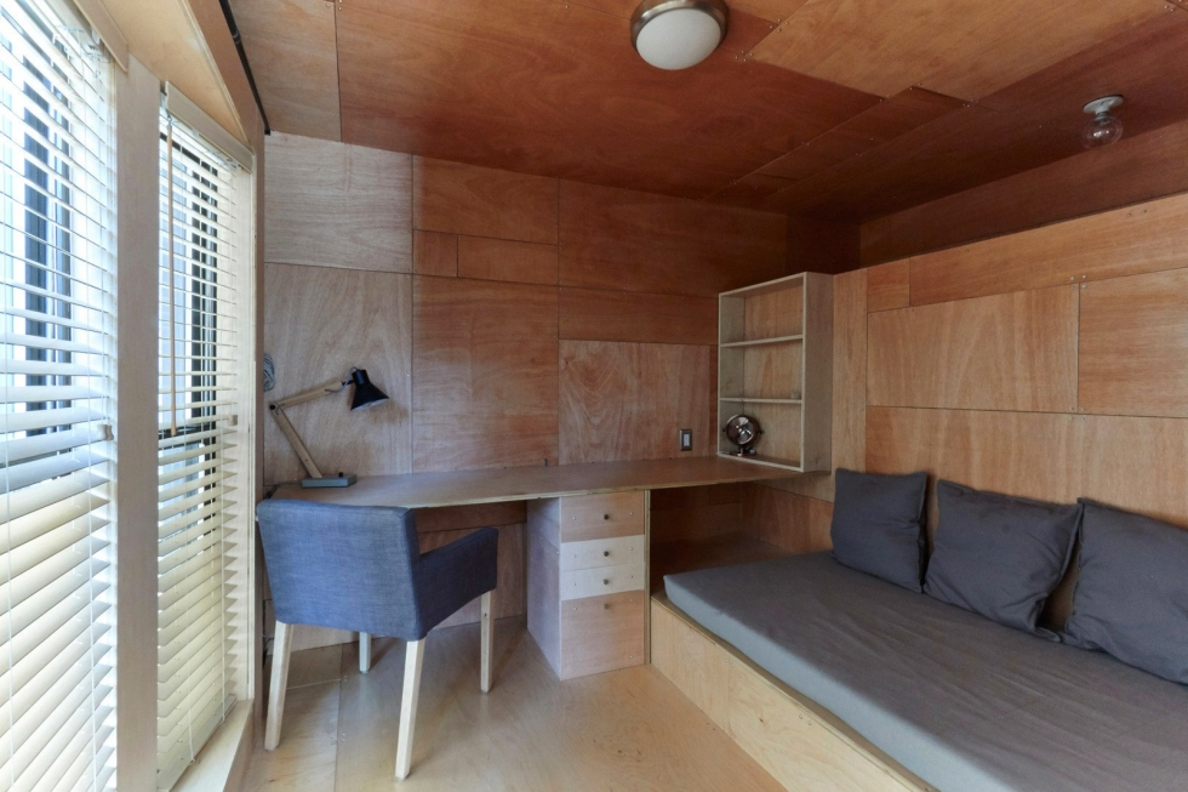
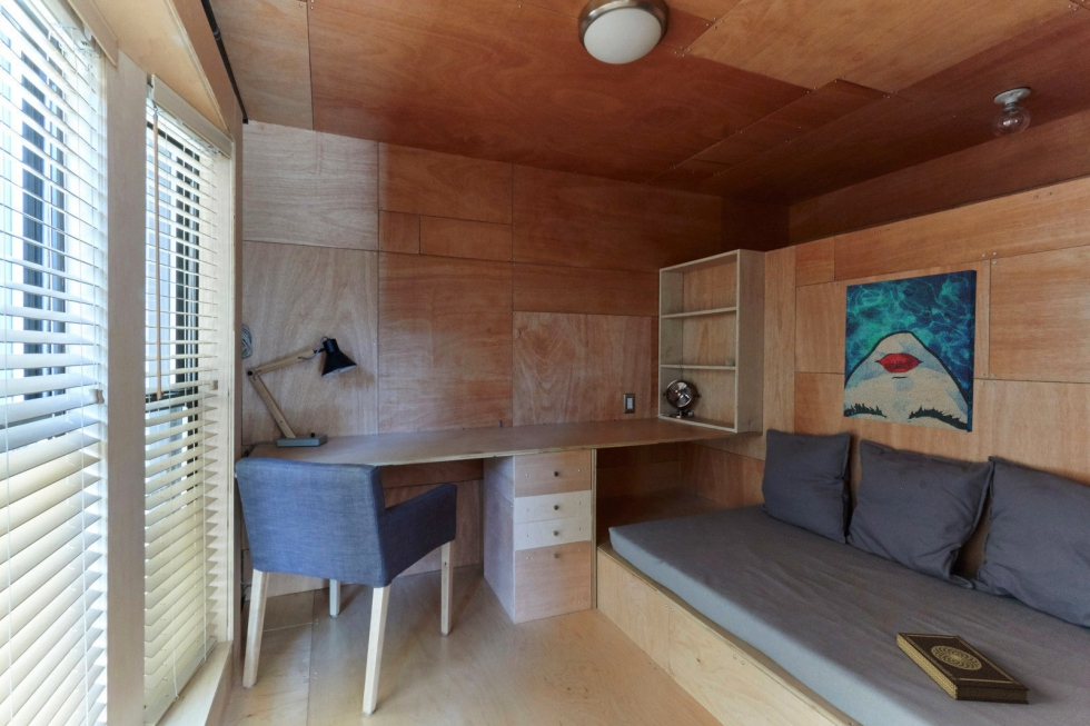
+ wall art [842,269,978,434]
+ book [895,631,1031,705]
